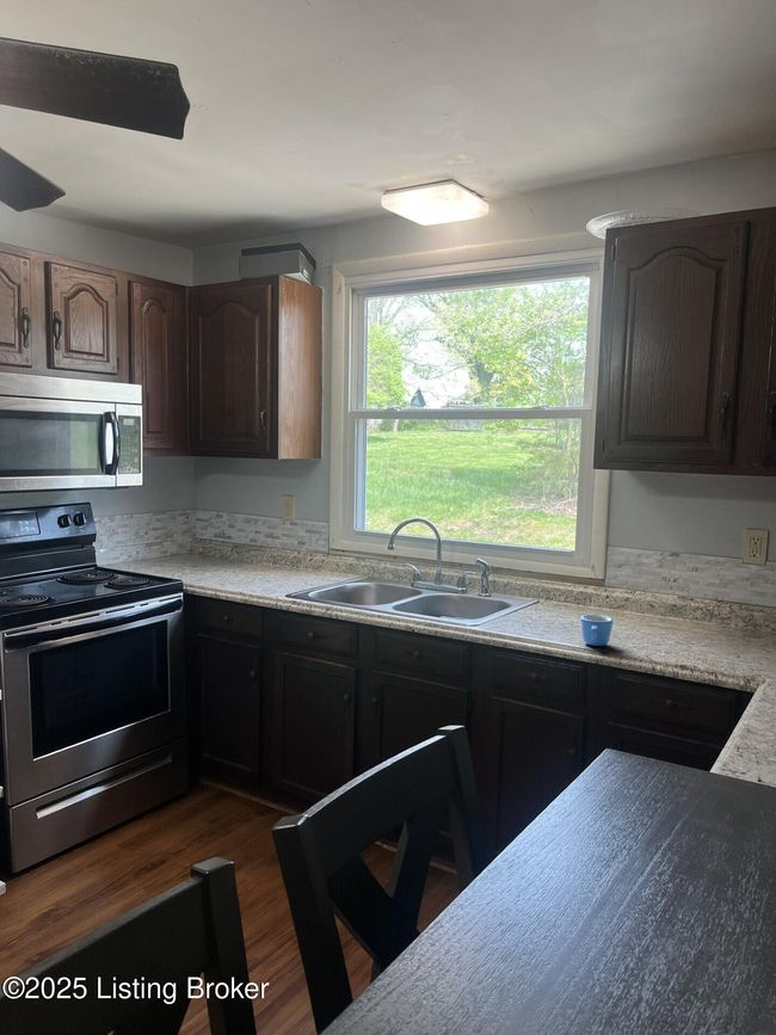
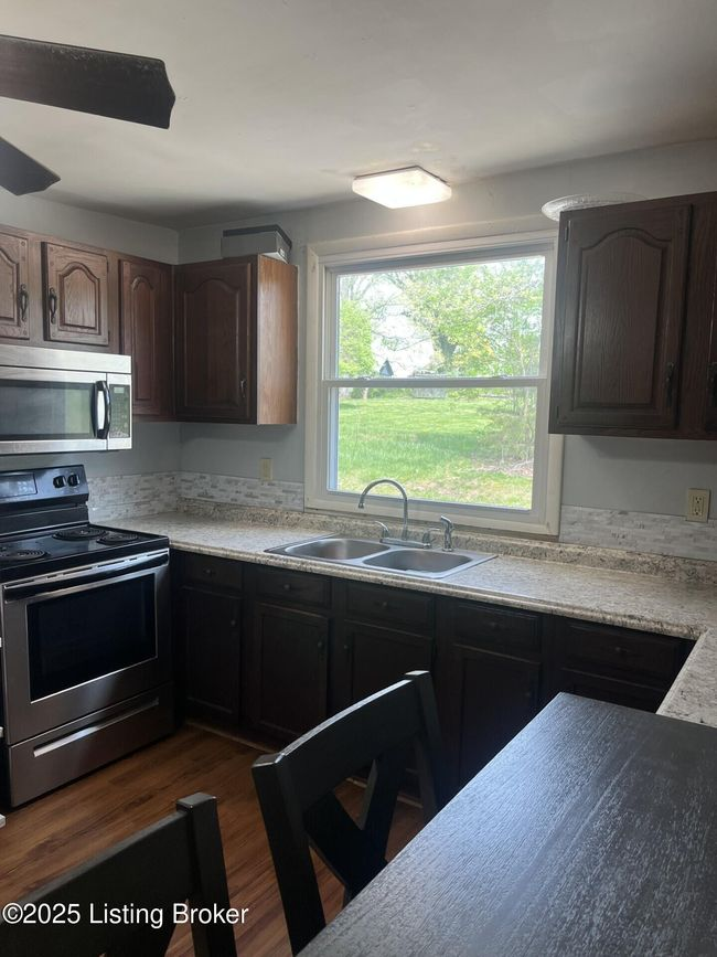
- mug [580,614,615,647]
